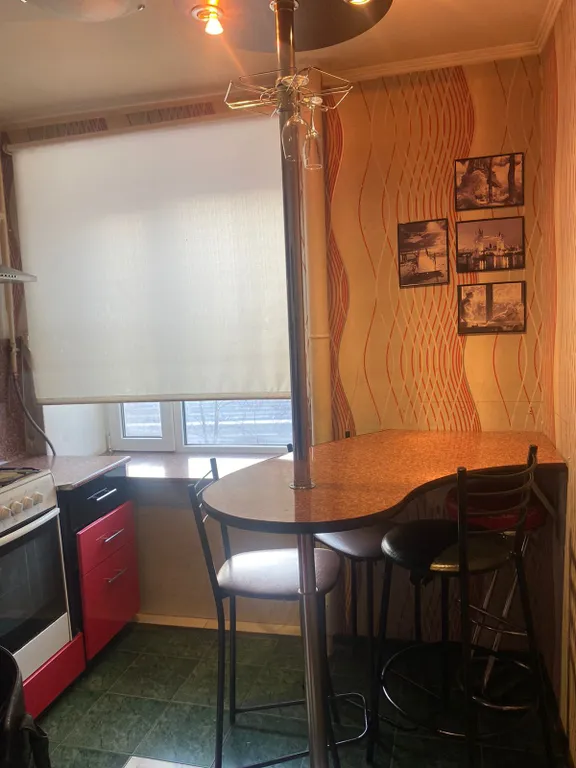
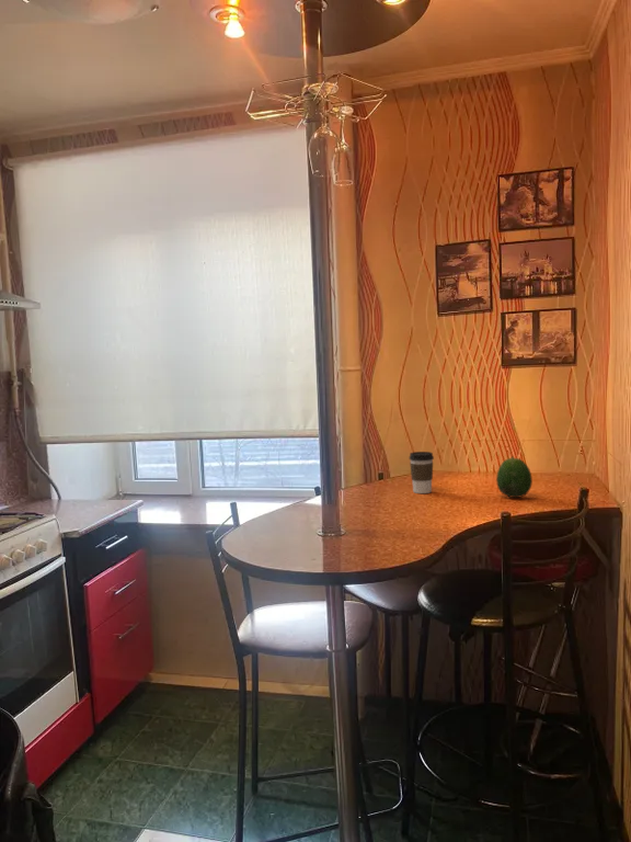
+ coffee cup [409,451,435,494]
+ fruit [495,455,534,499]
